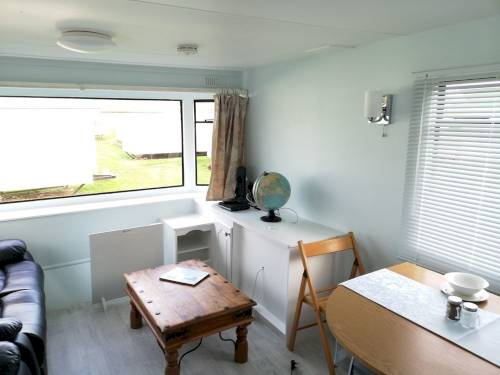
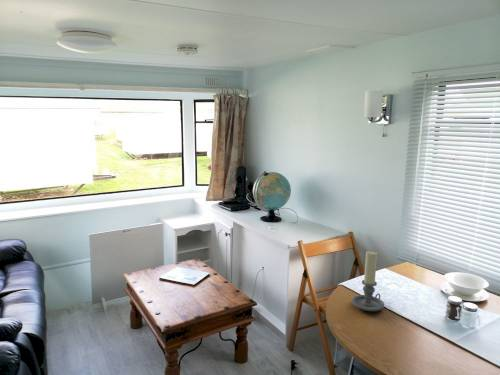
+ candle holder [351,250,385,312]
